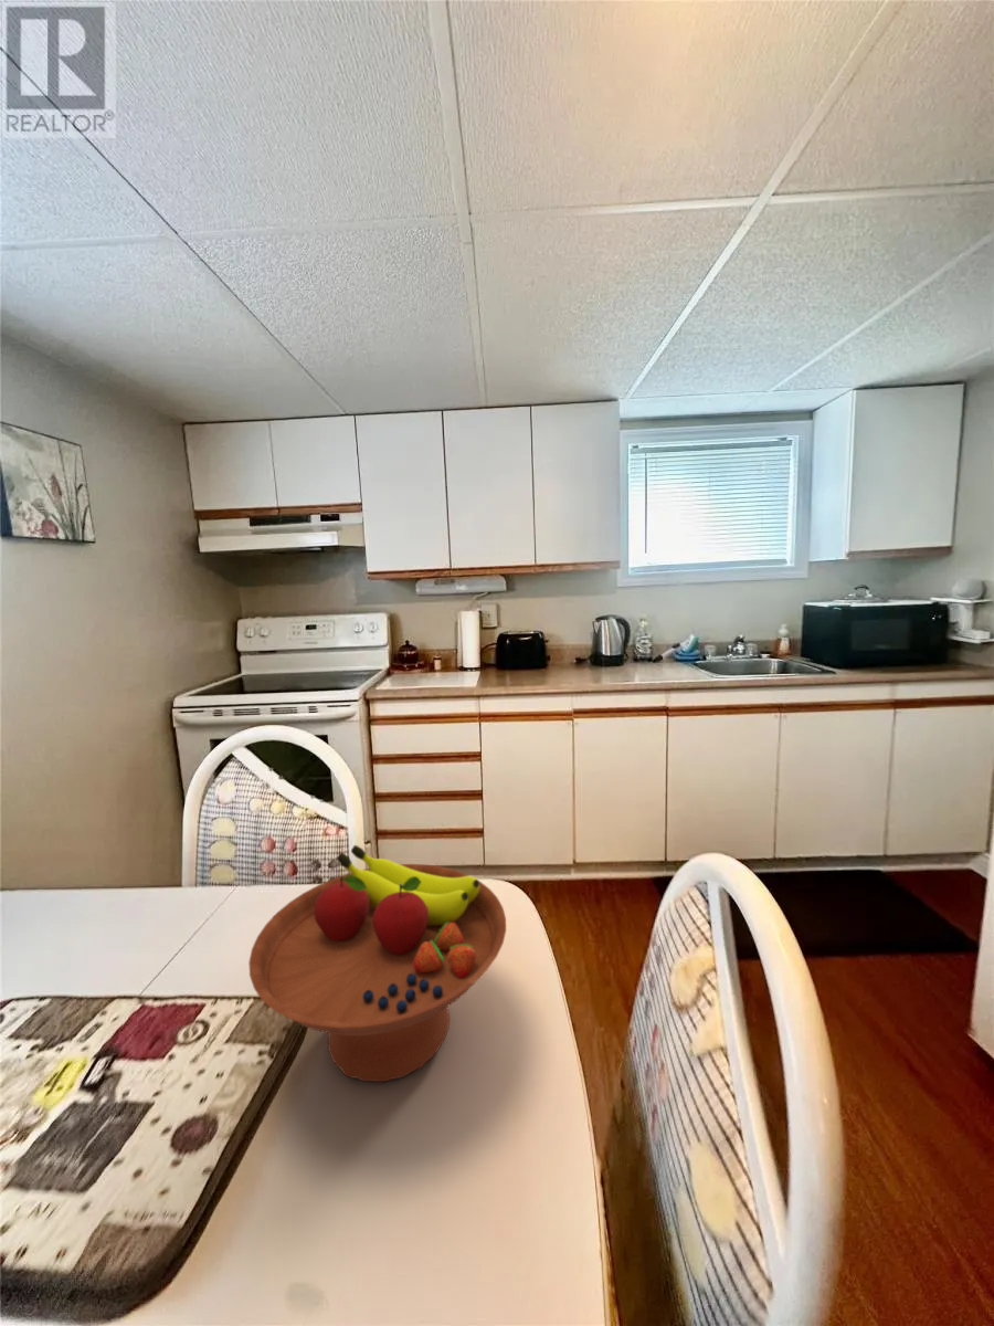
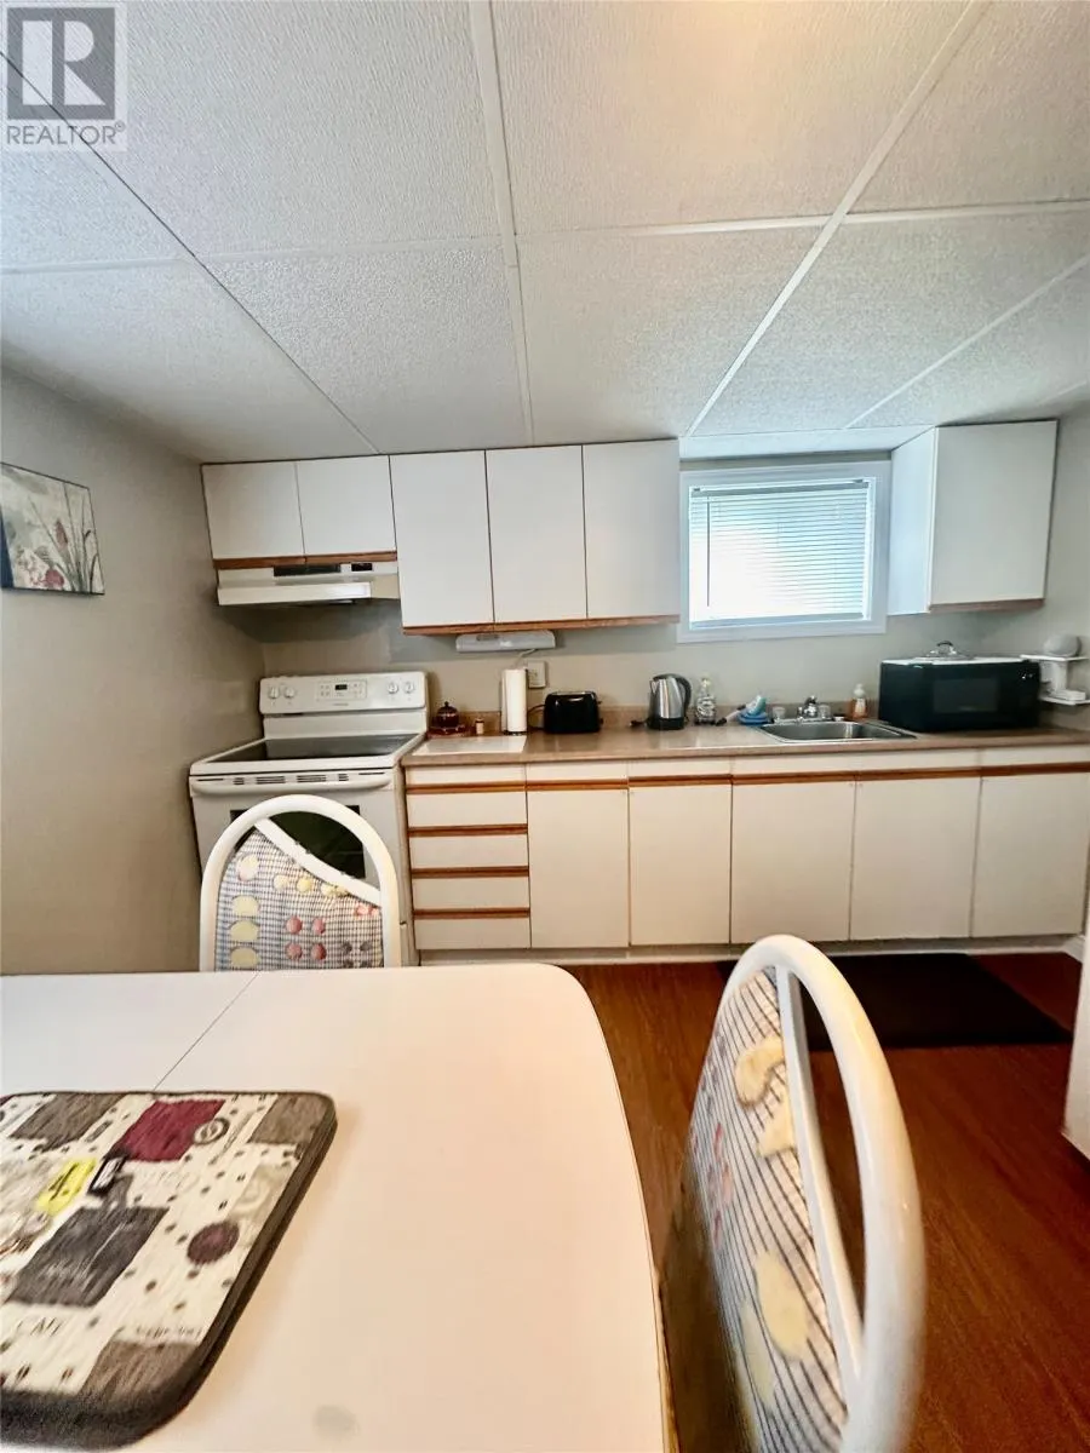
- fruit bowl [247,844,507,1083]
